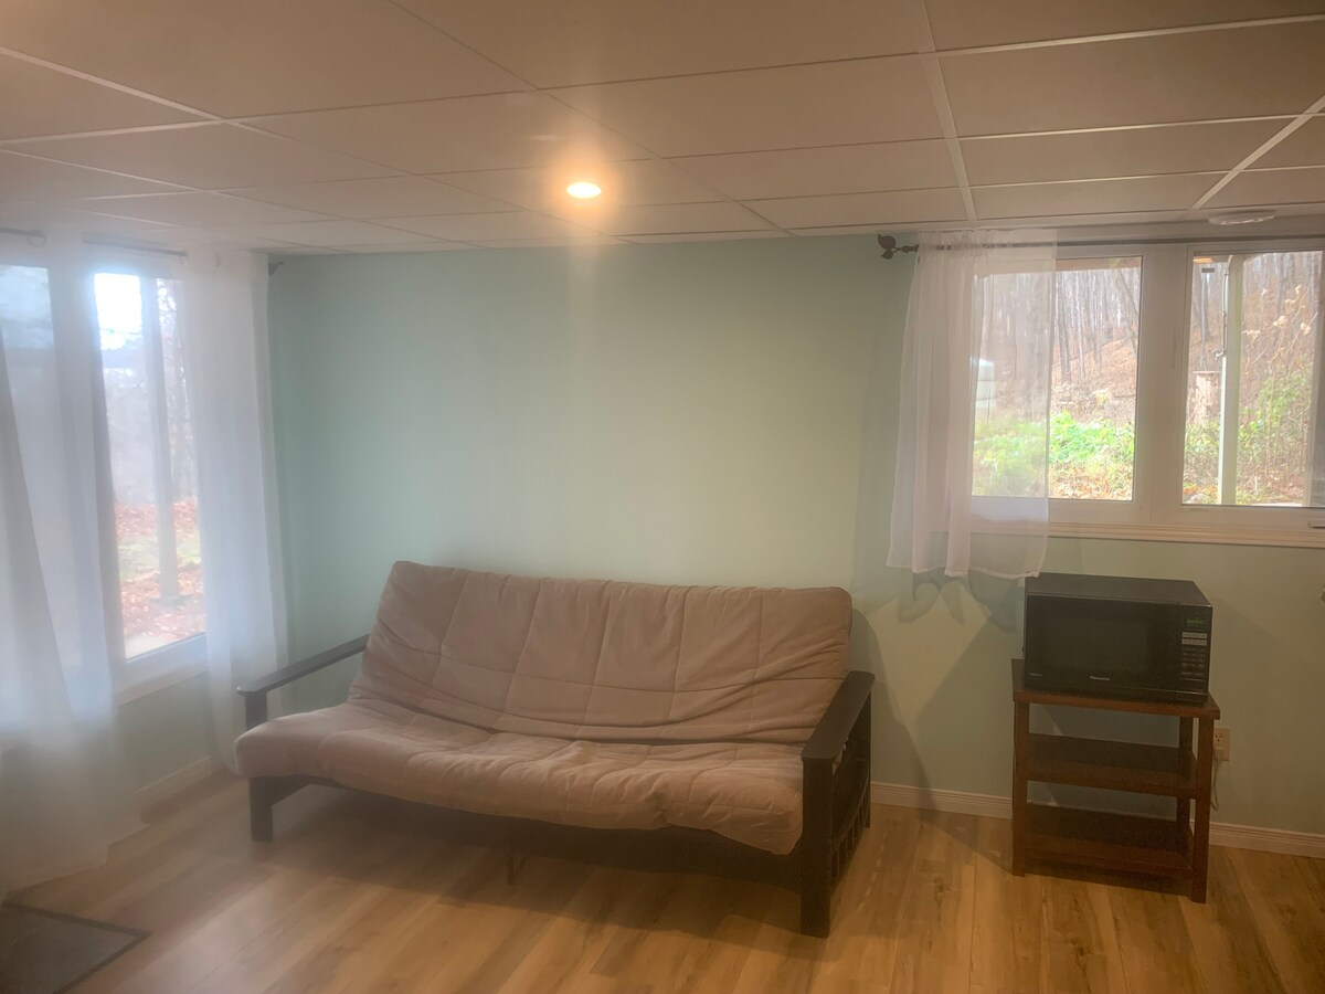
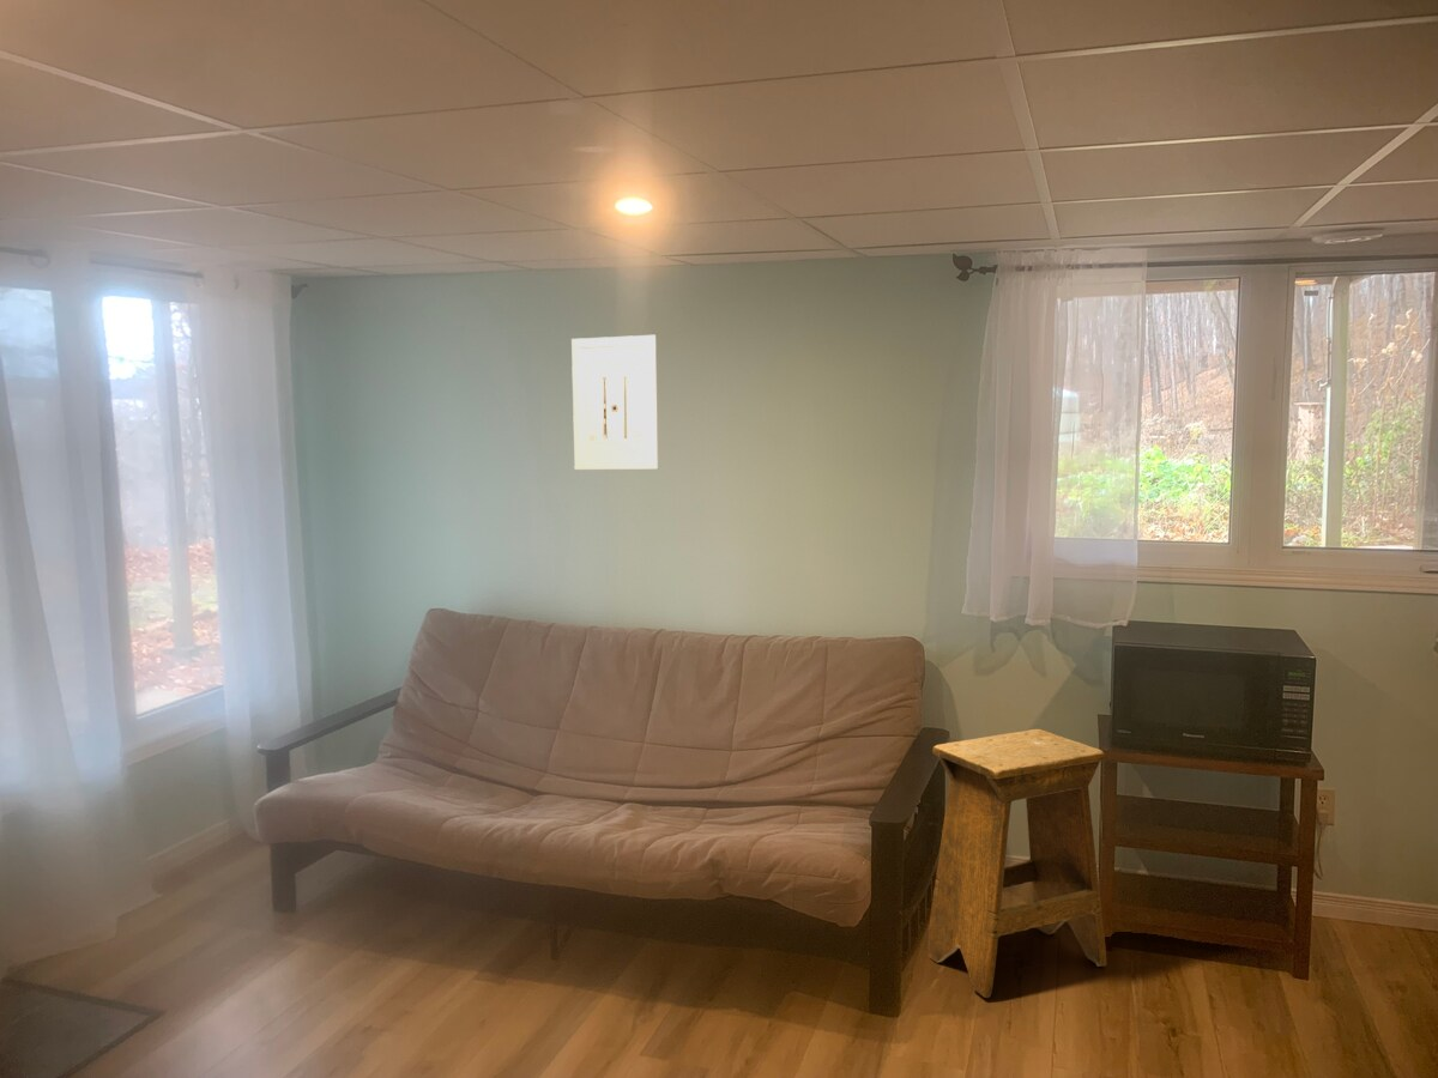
+ wall art [570,334,659,471]
+ stool [928,728,1107,999]
